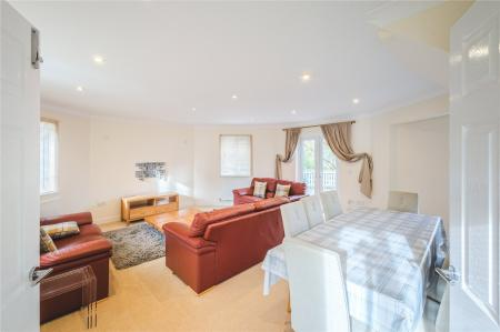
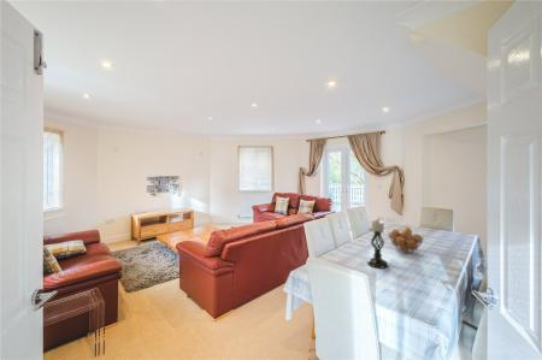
+ candle holder [366,219,389,270]
+ fruit basket [387,226,425,254]
